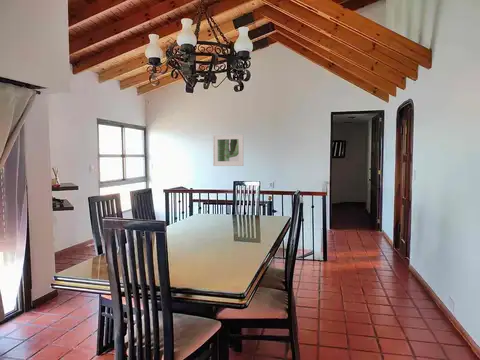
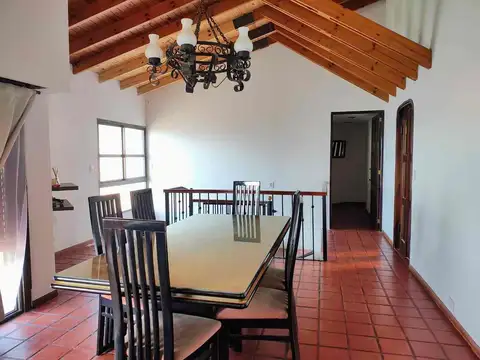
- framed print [212,133,244,167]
